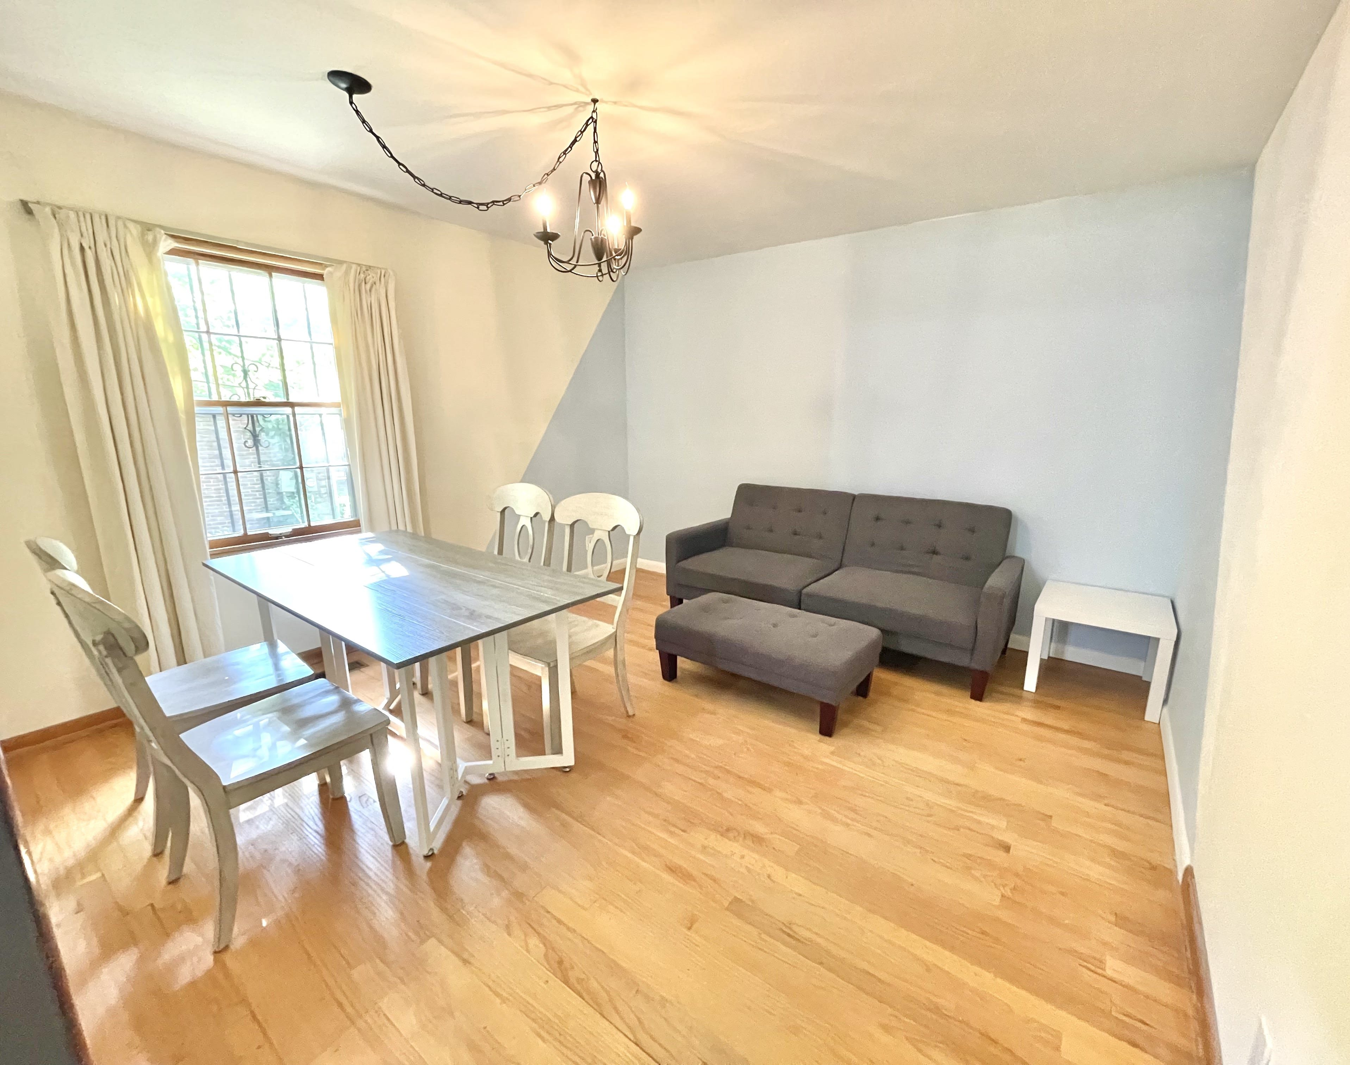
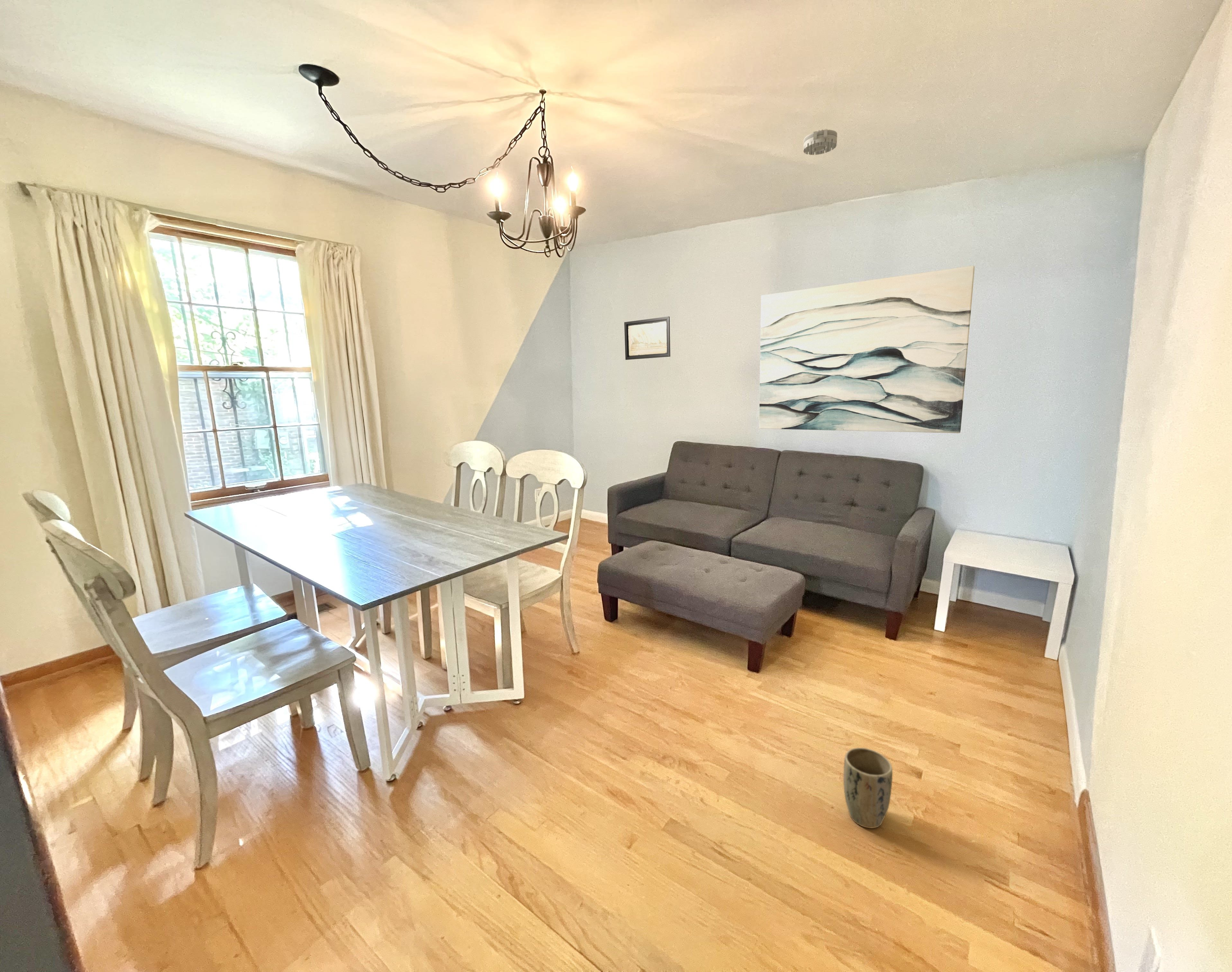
+ wall art [759,265,975,434]
+ smoke detector [803,129,838,155]
+ plant pot [843,747,893,829]
+ wall art [624,316,670,360]
